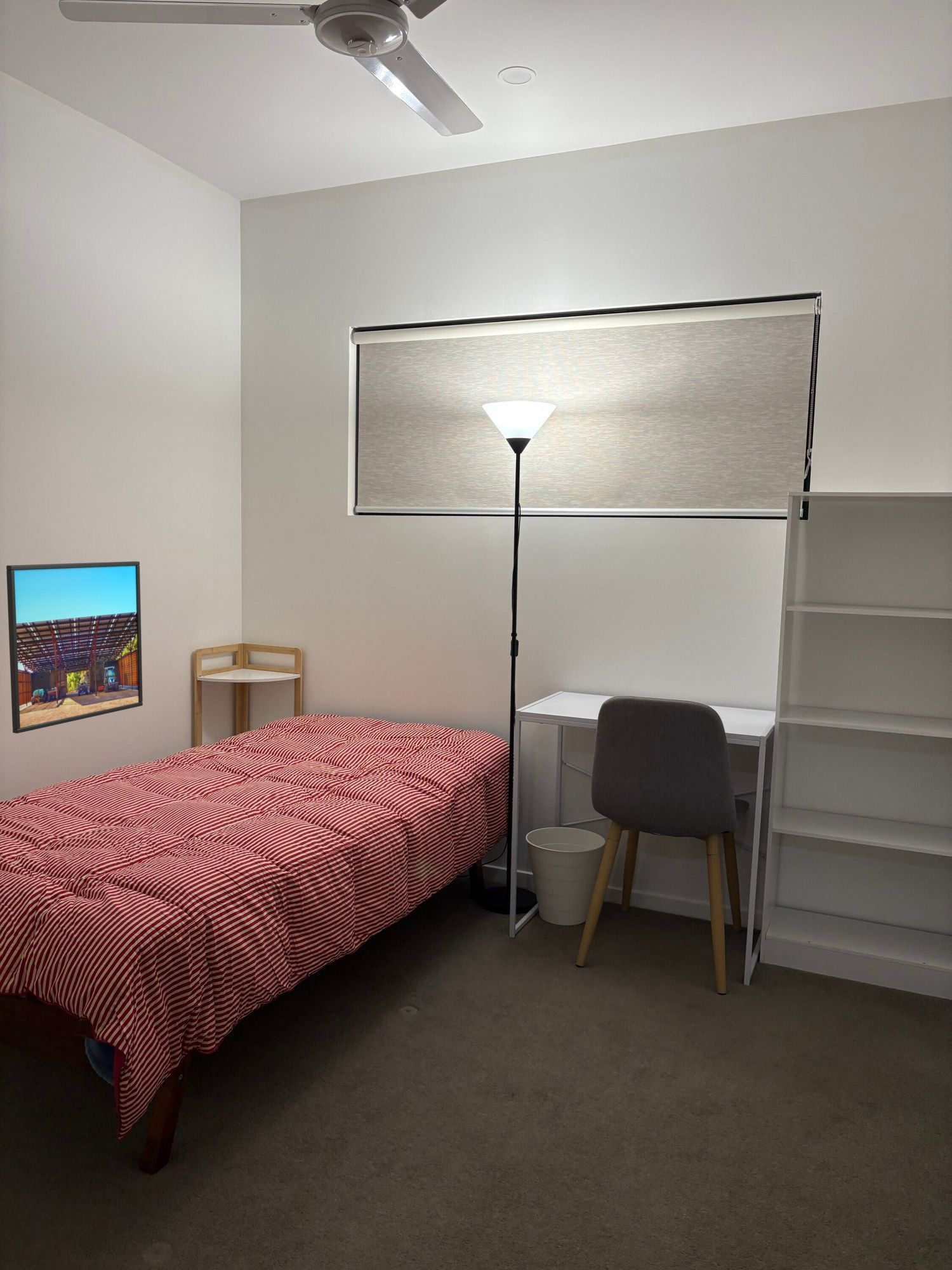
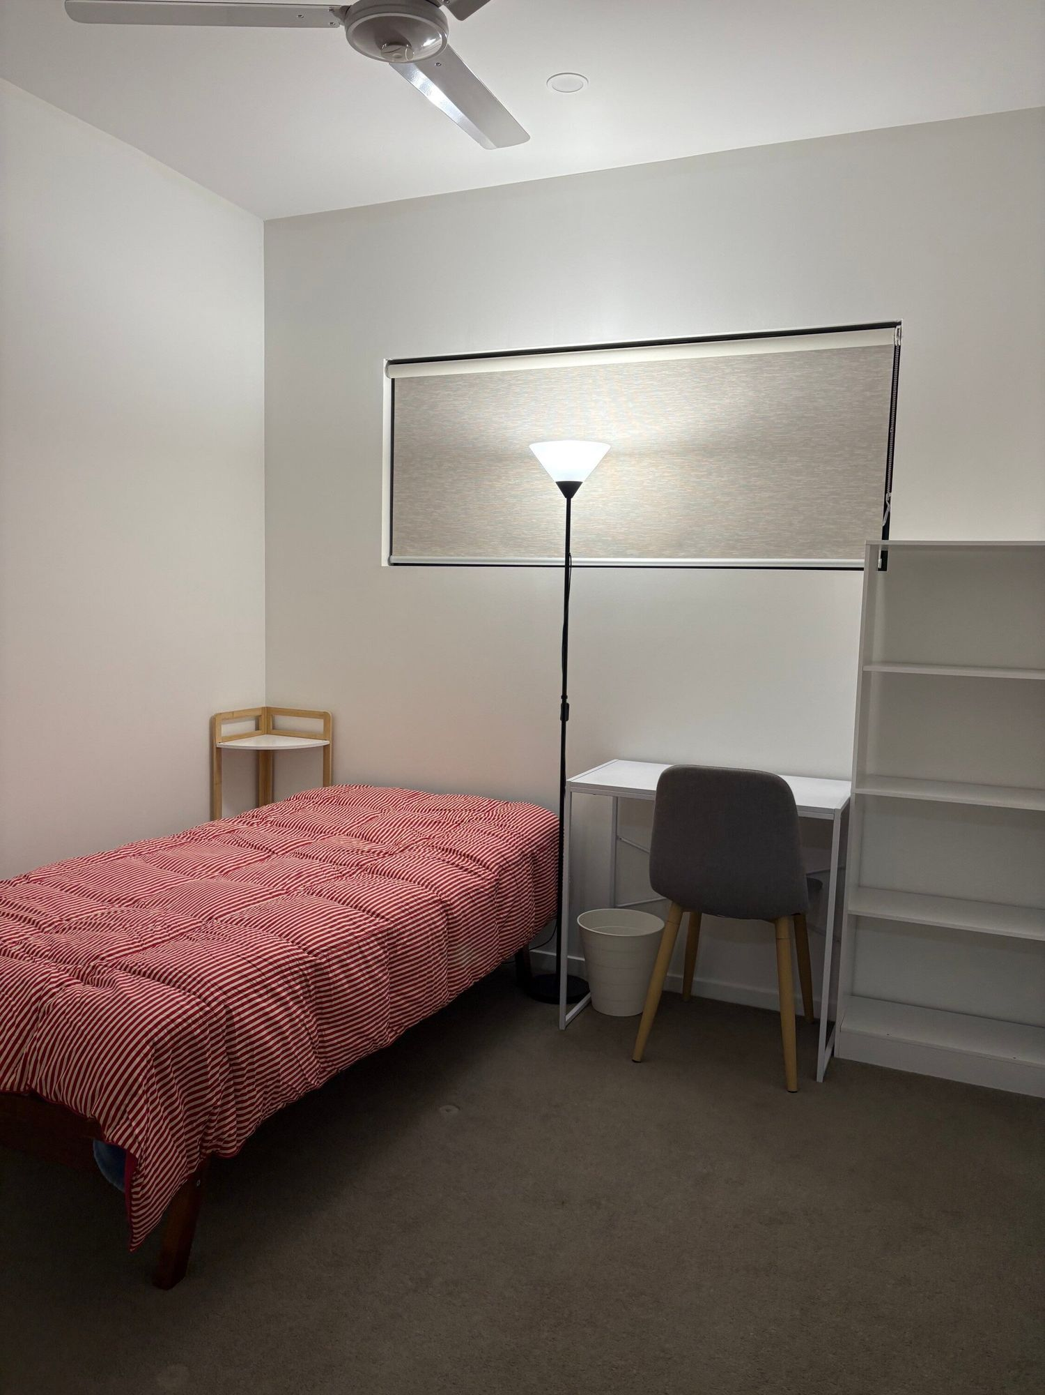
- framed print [6,561,143,734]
